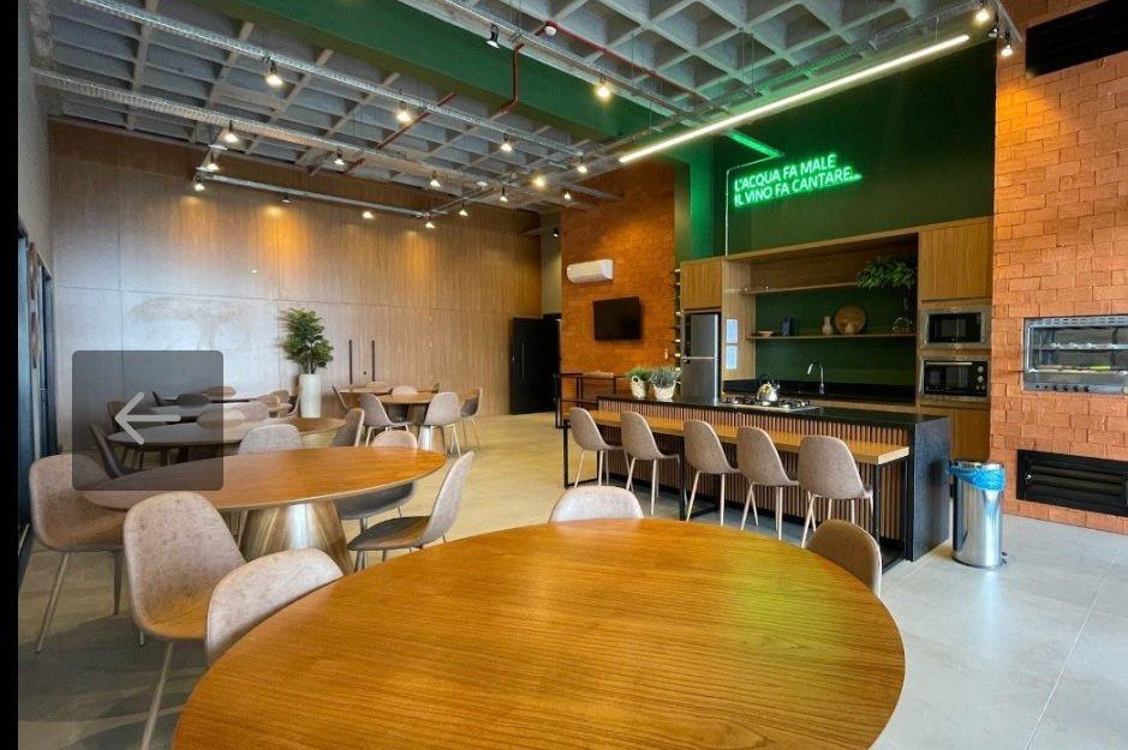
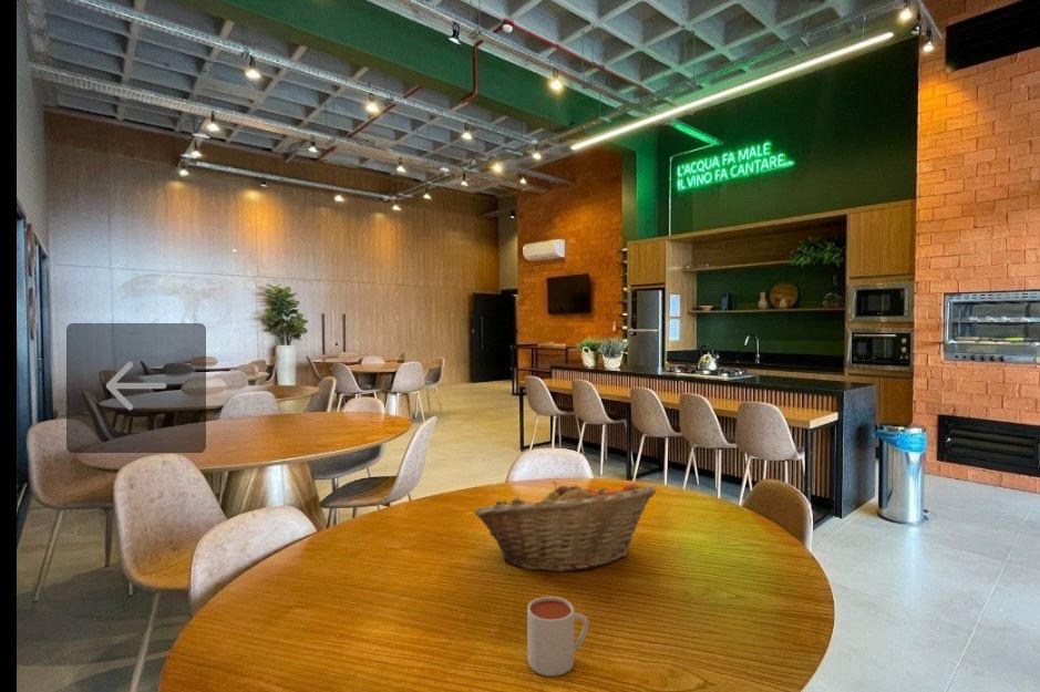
+ mug [526,596,589,676]
+ fruit basket [473,479,658,572]
